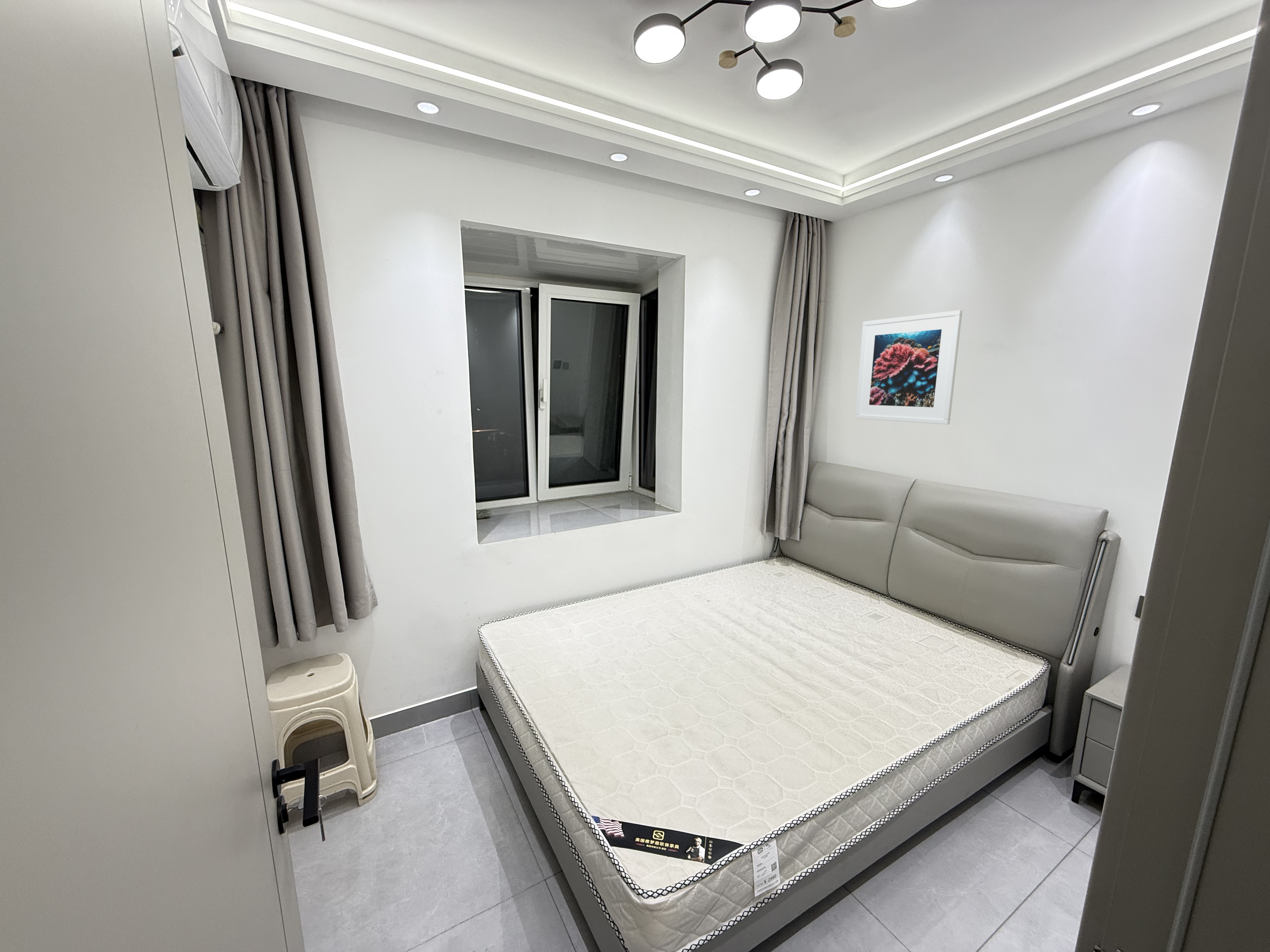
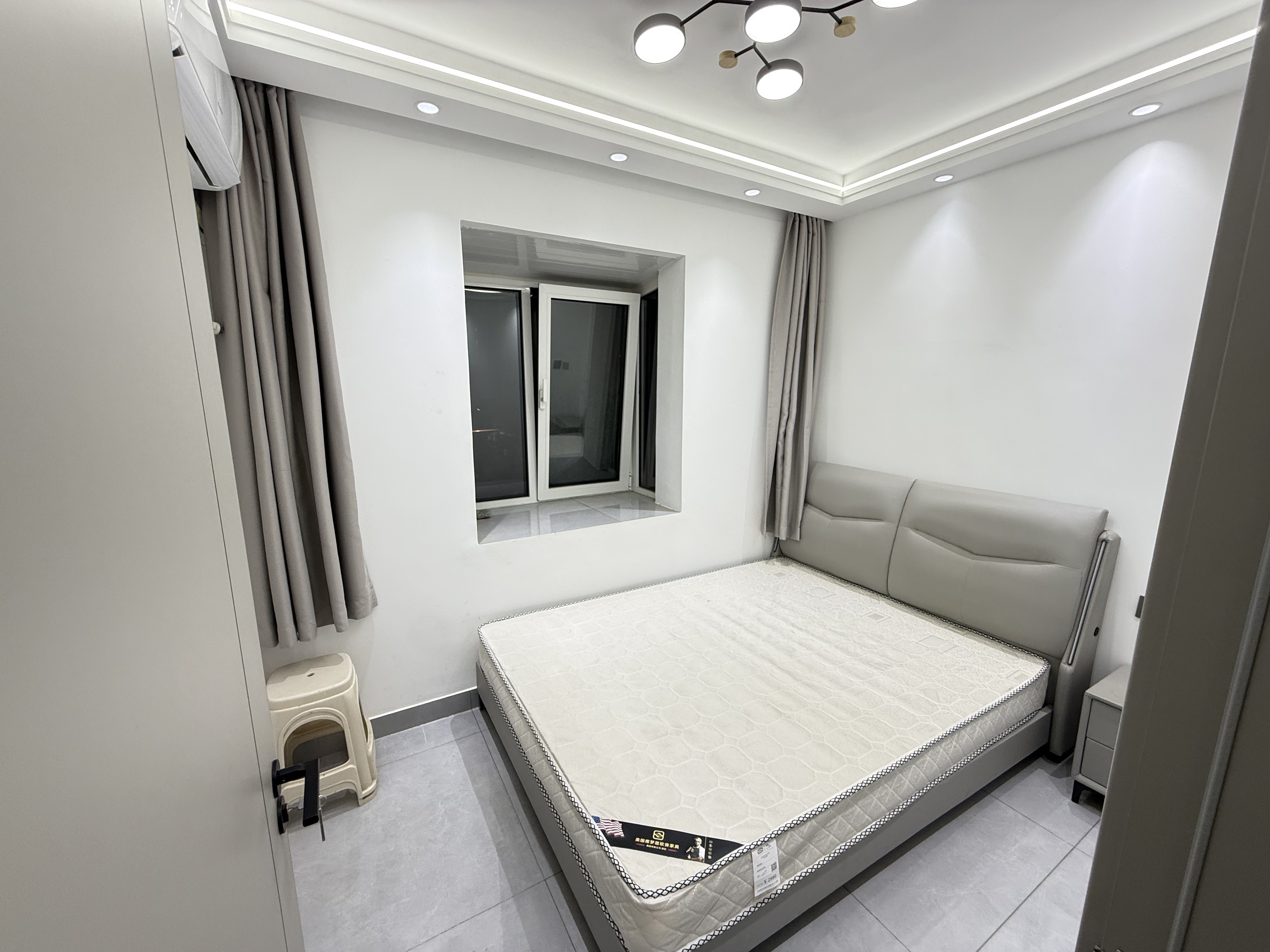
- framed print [855,310,963,425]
